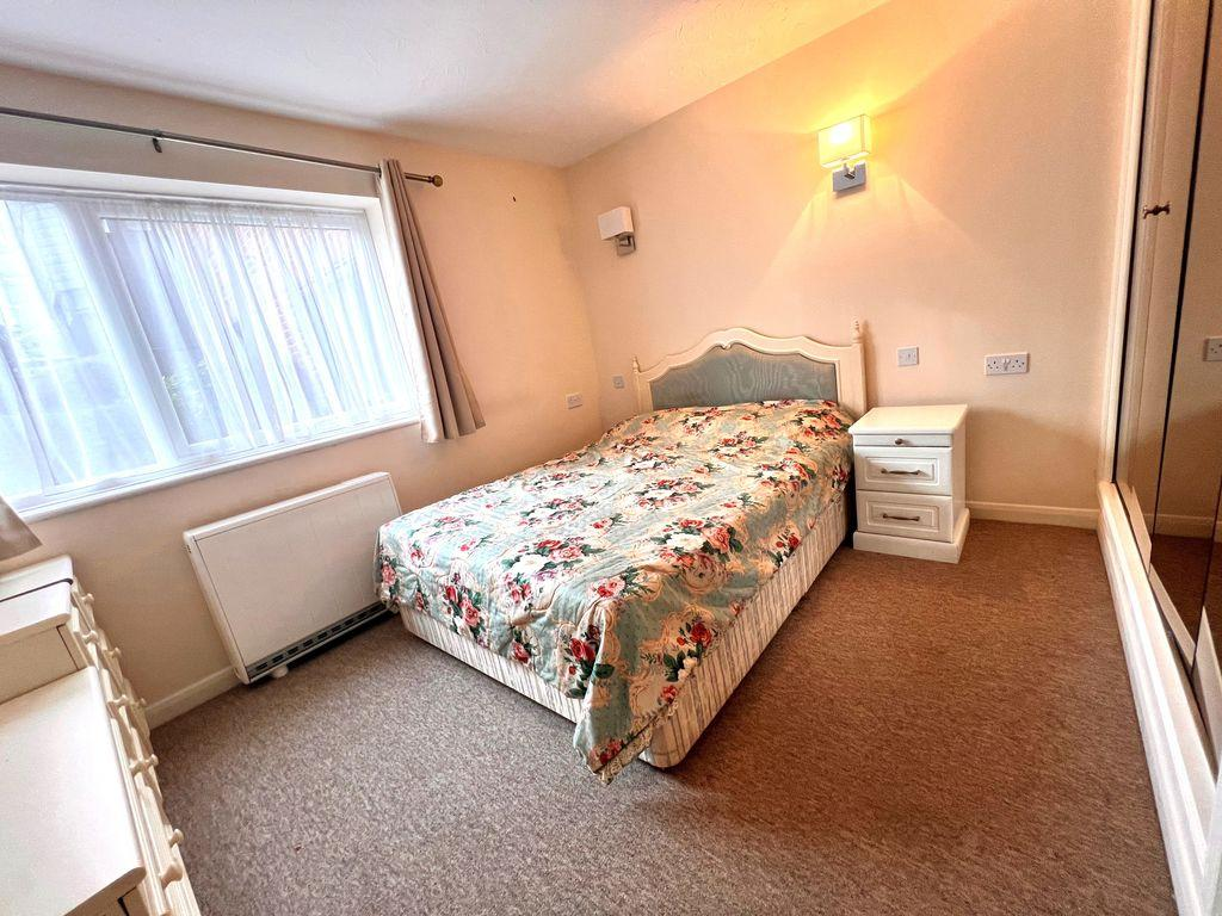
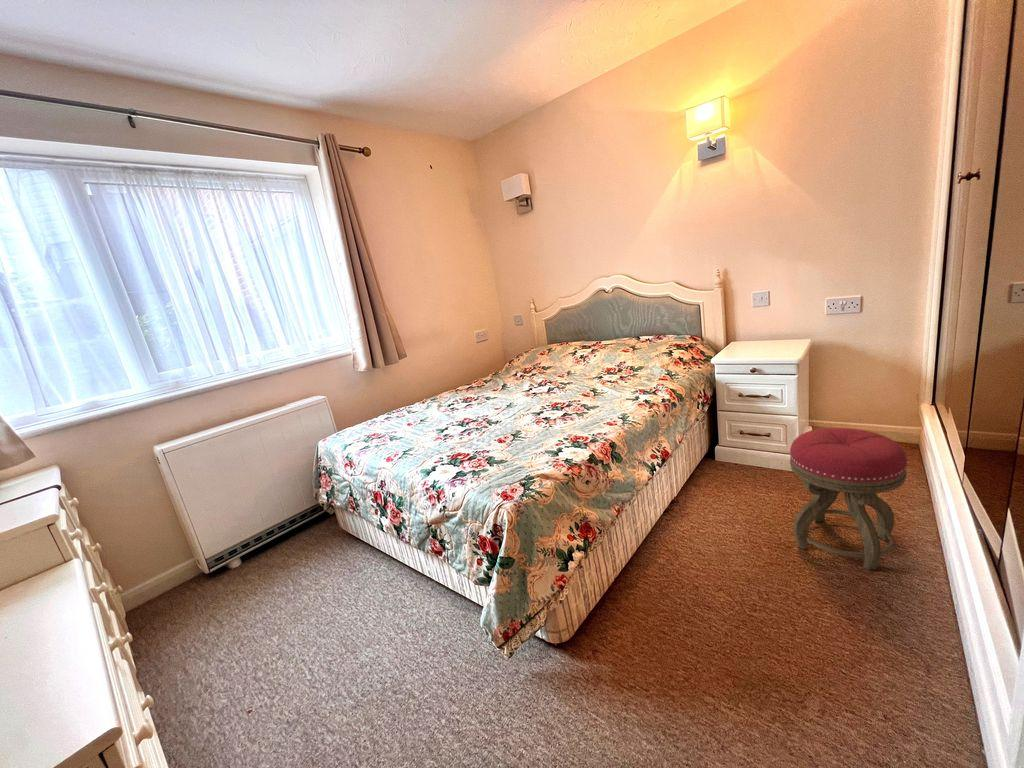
+ stool [789,427,908,571]
